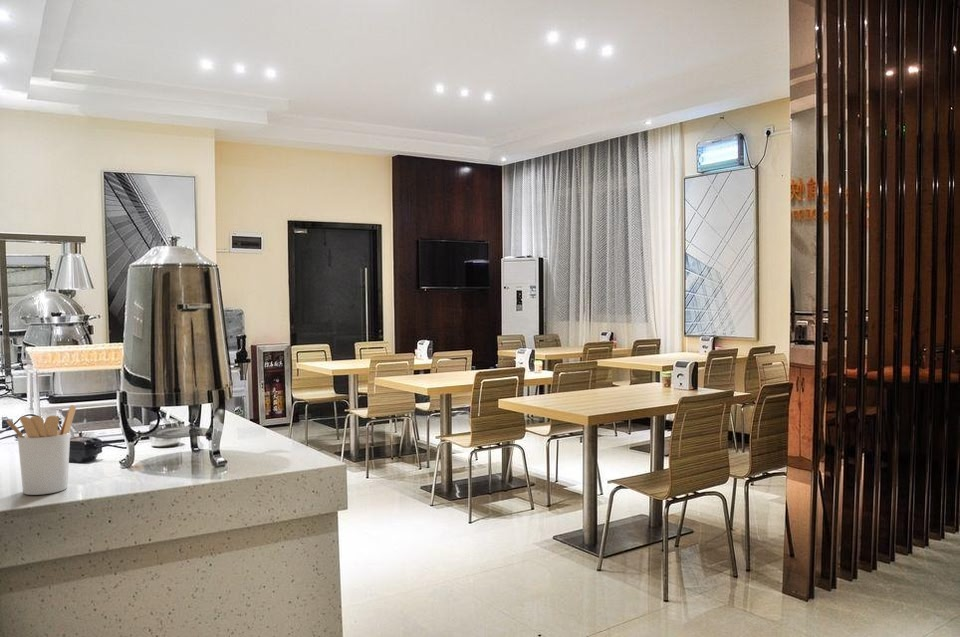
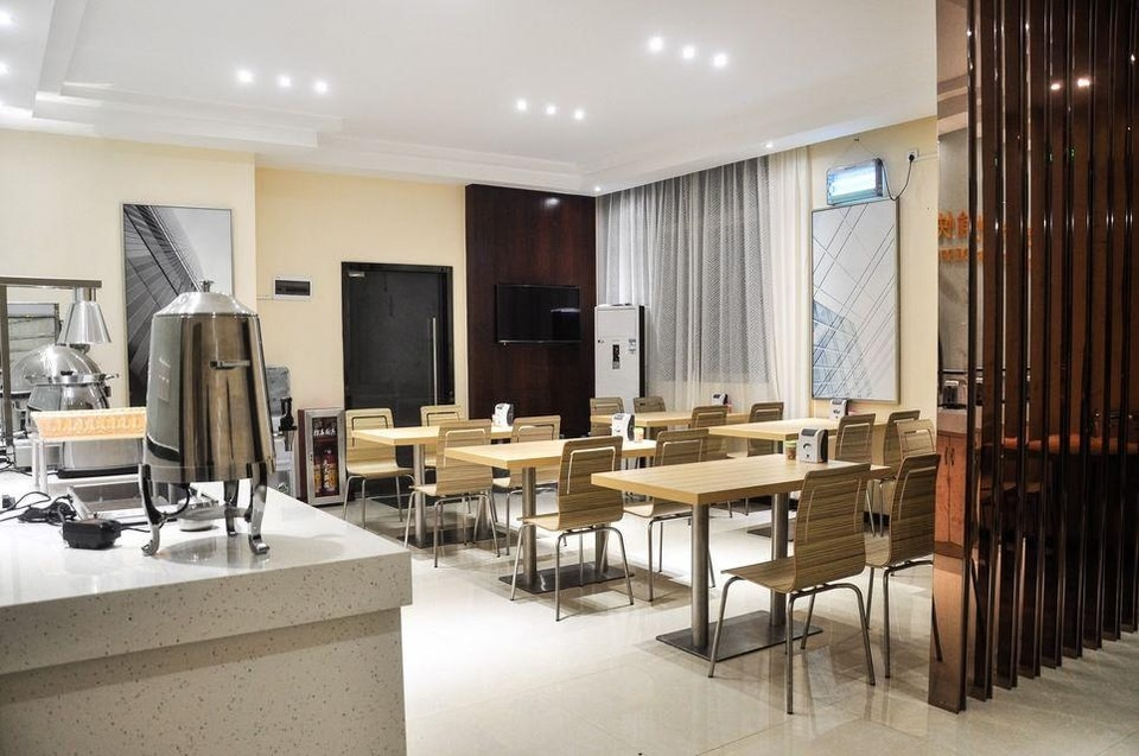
- utensil holder [5,404,77,496]
